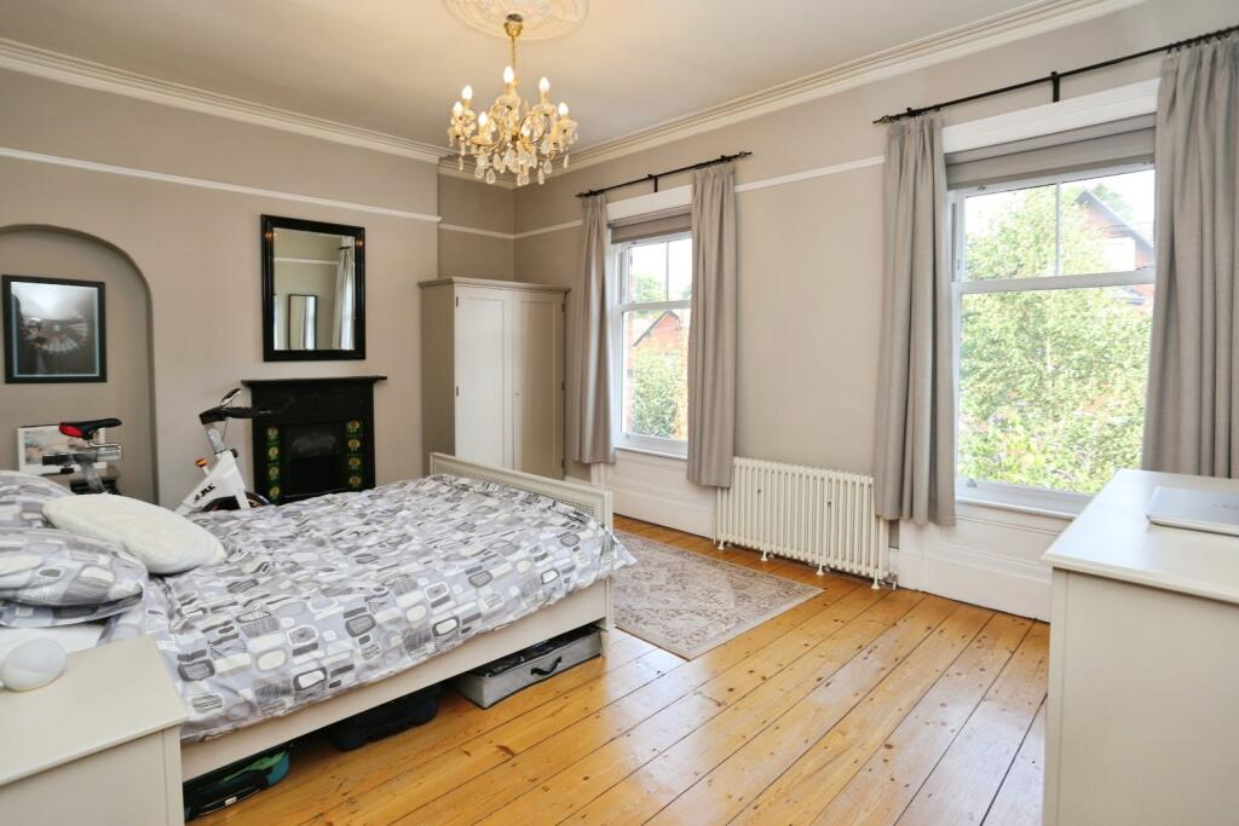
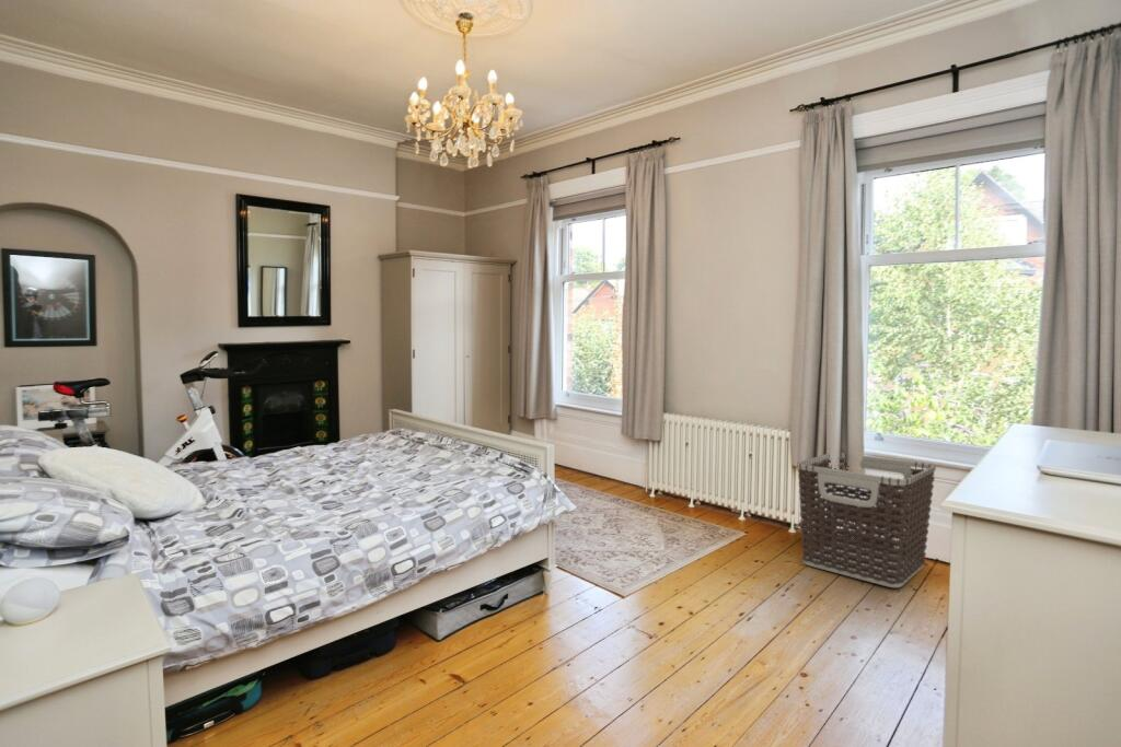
+ clothes hamper [796,452,937,588]
